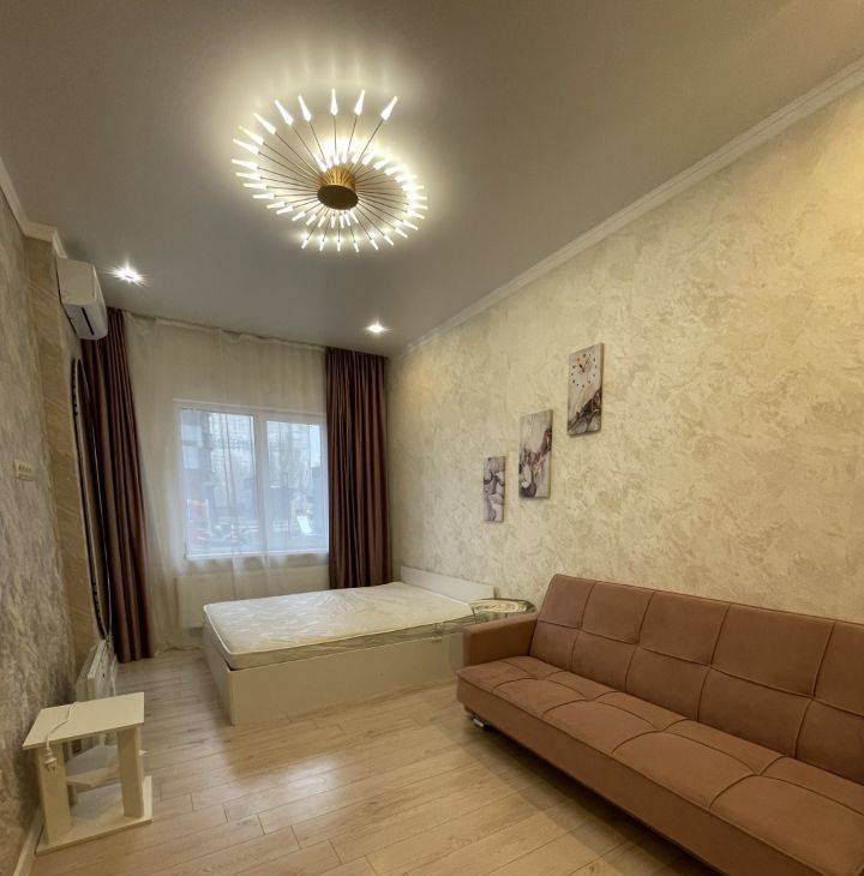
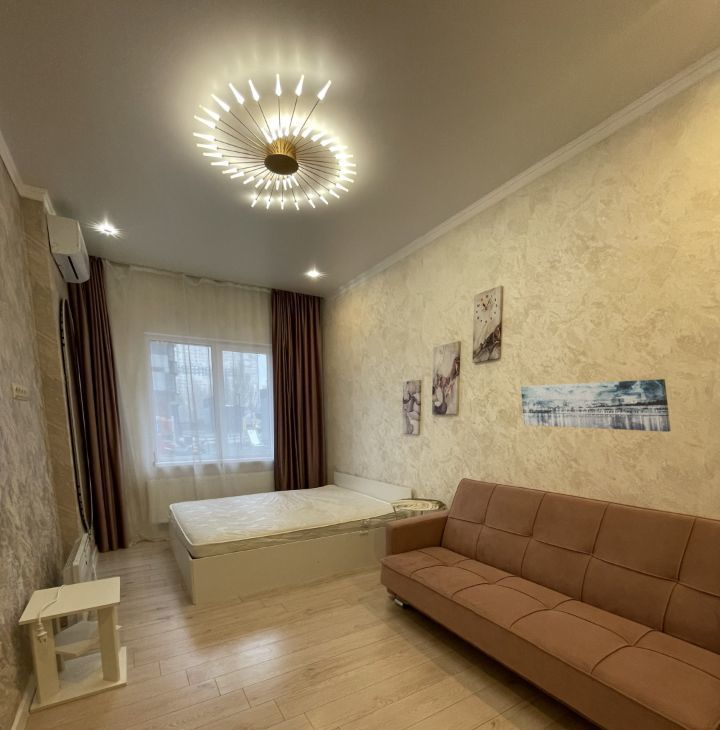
+ wall art [520,378,672,433]
